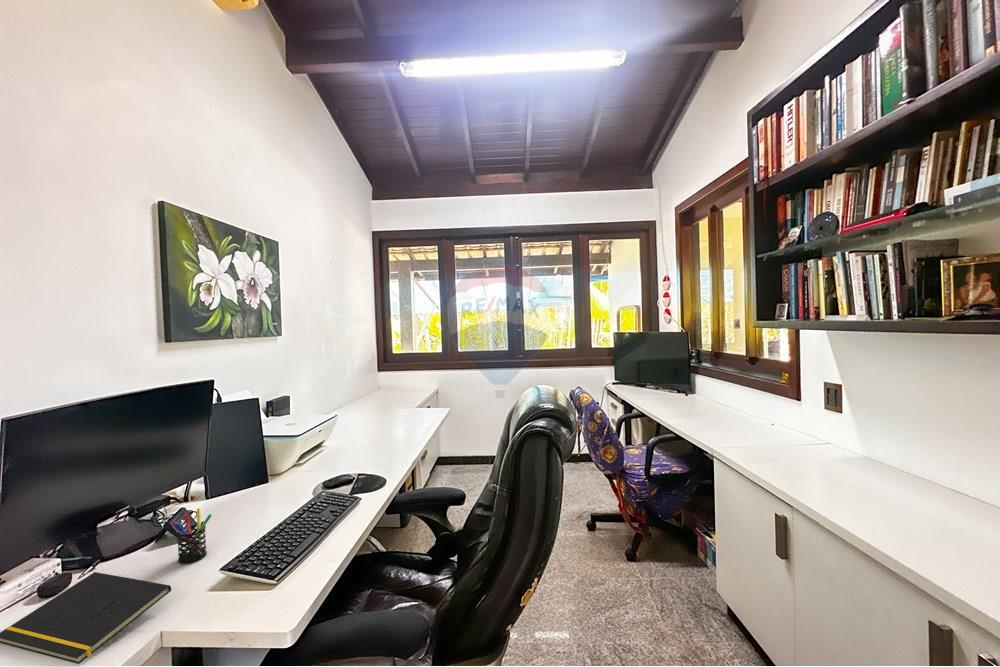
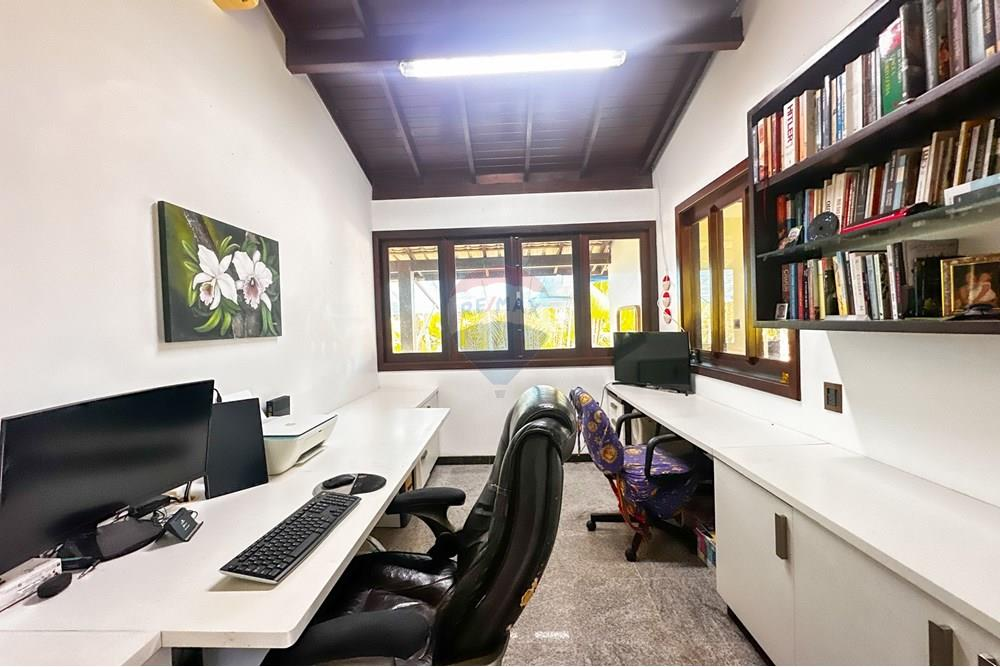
- notepad [0,571,172,665]
- pen holder [170,507,213,565]
